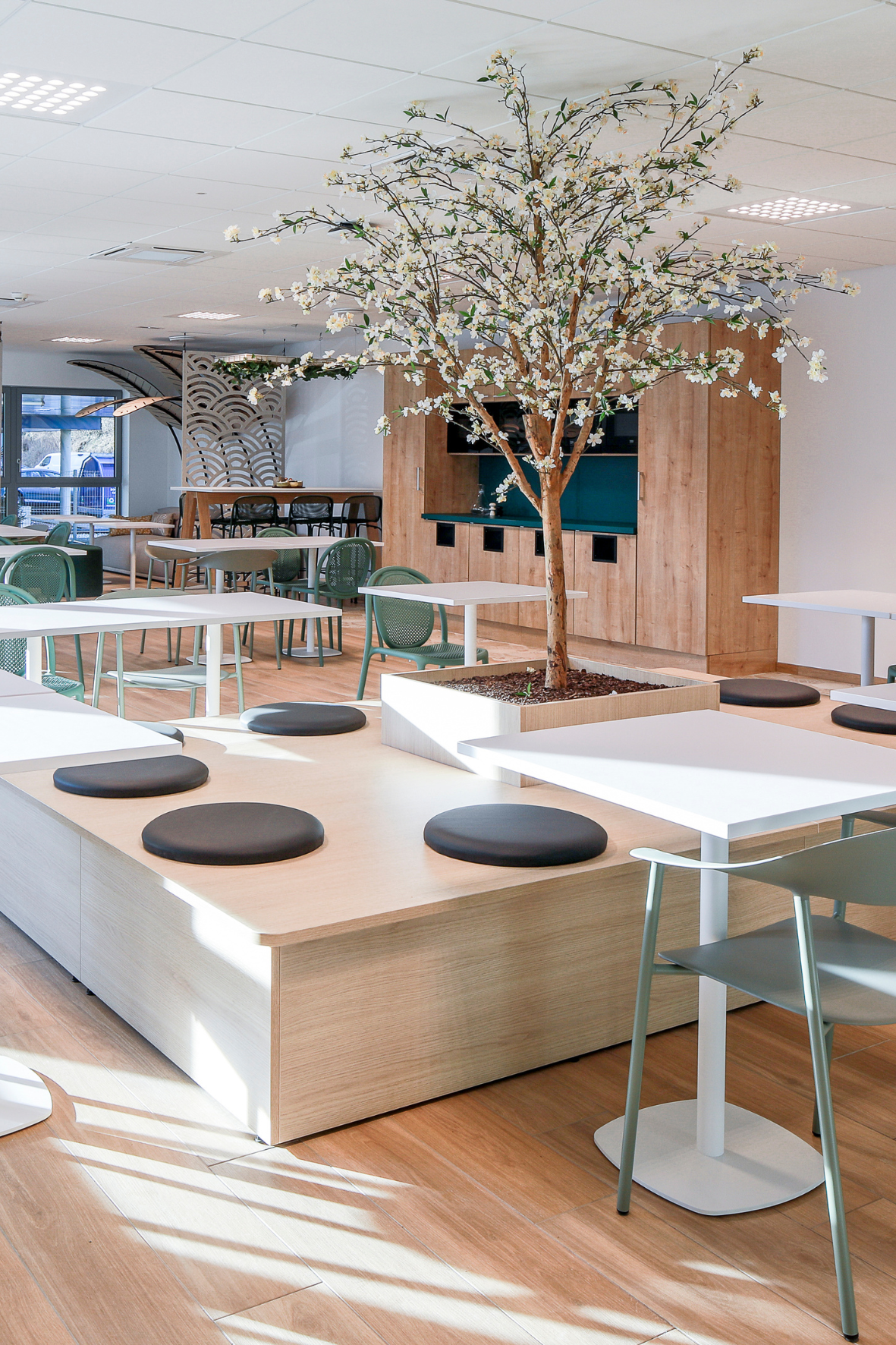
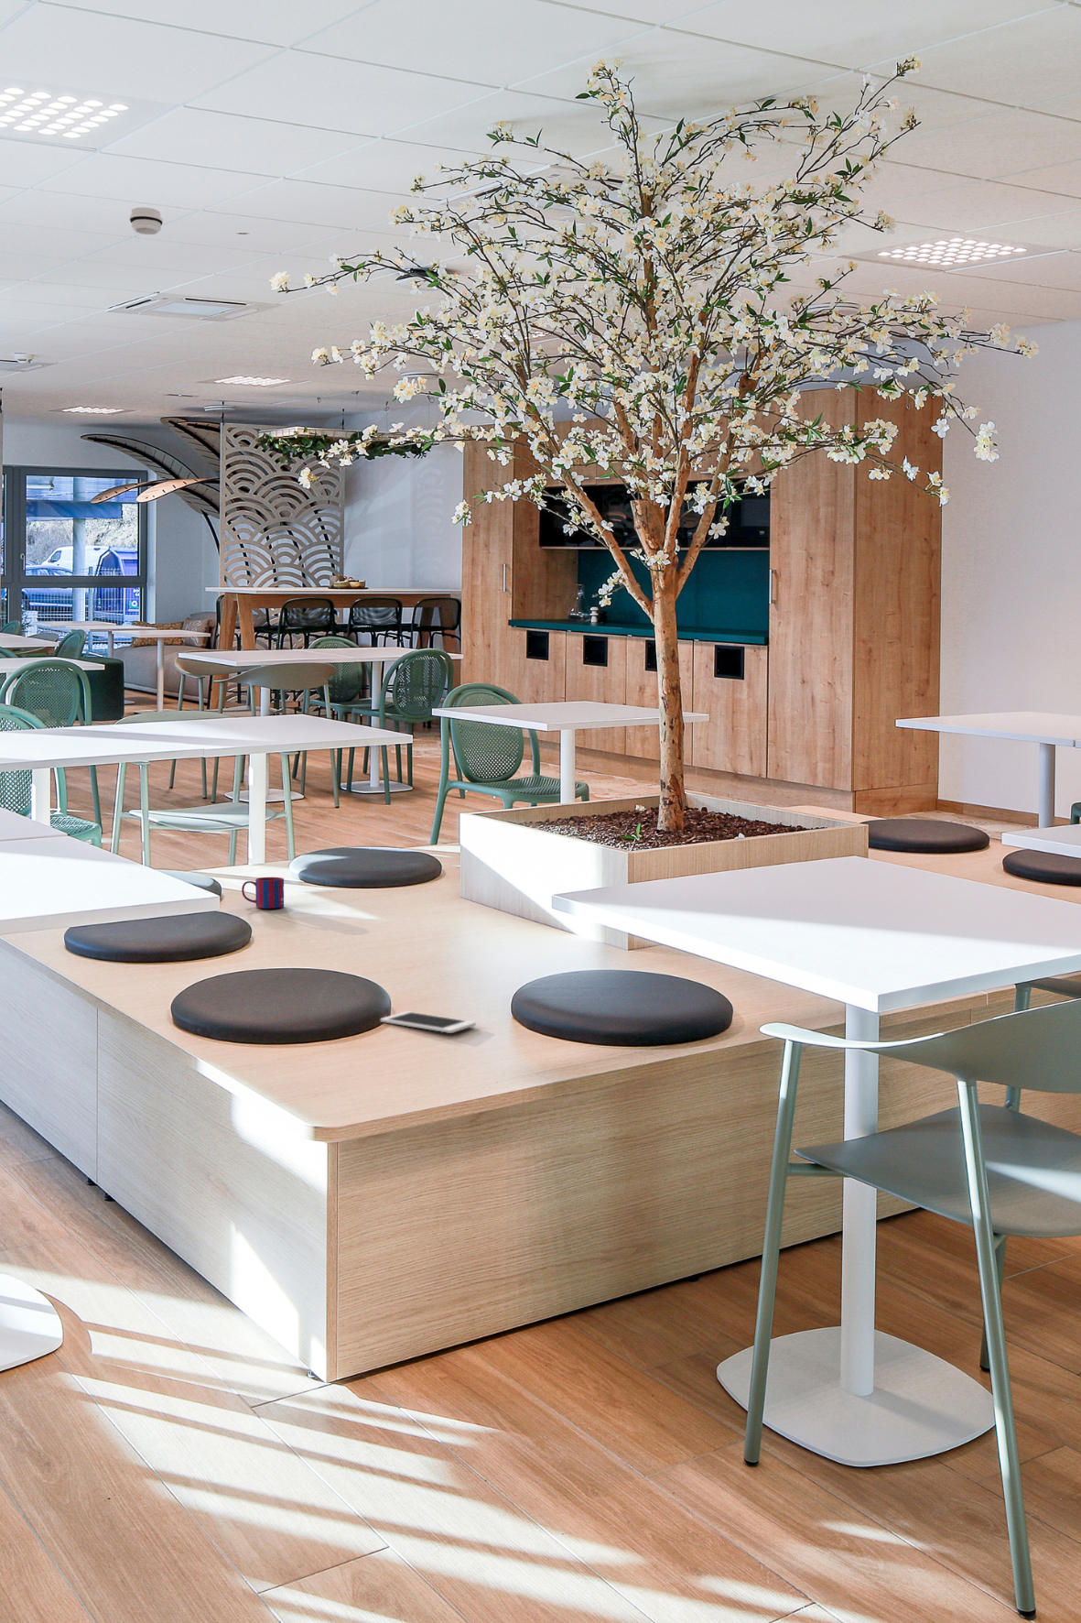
+ smoke detector [129,208,164,235]
+ mug [241,876,285,910]
+ cell phone [380,1010,477,1034]
